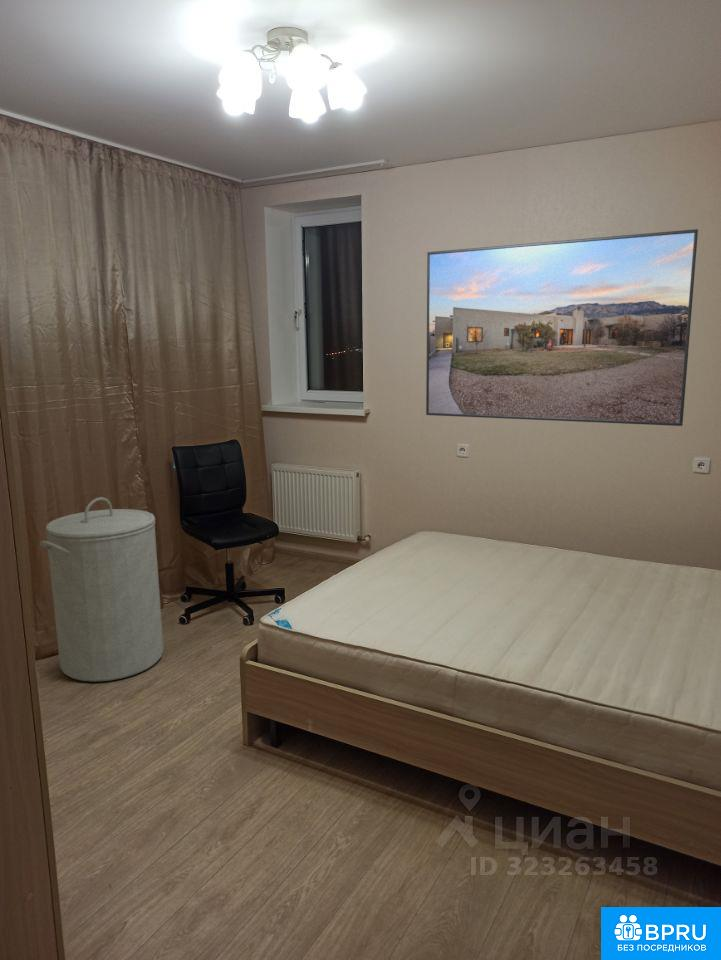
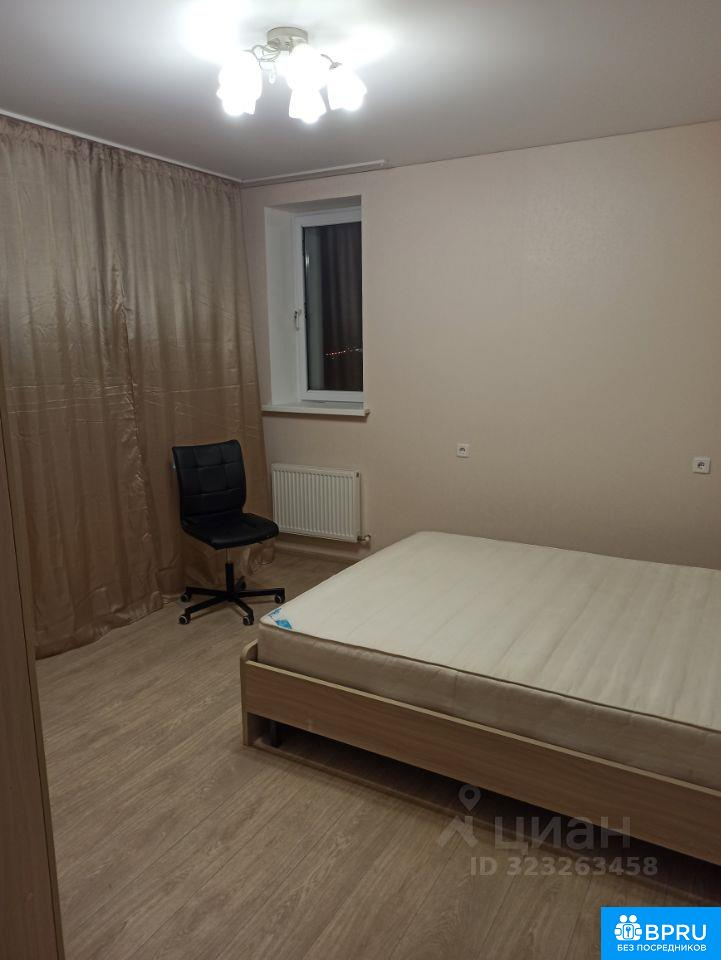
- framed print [425,228,699,427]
- laundry hamper [39,496,164,683]
